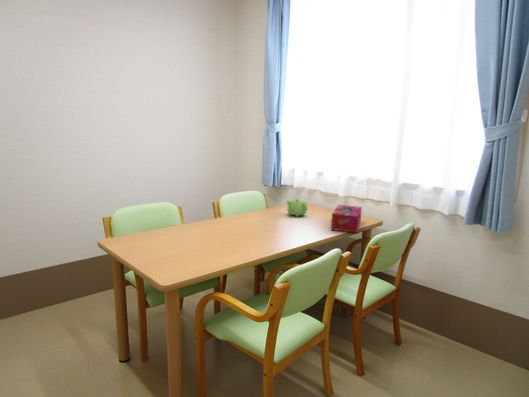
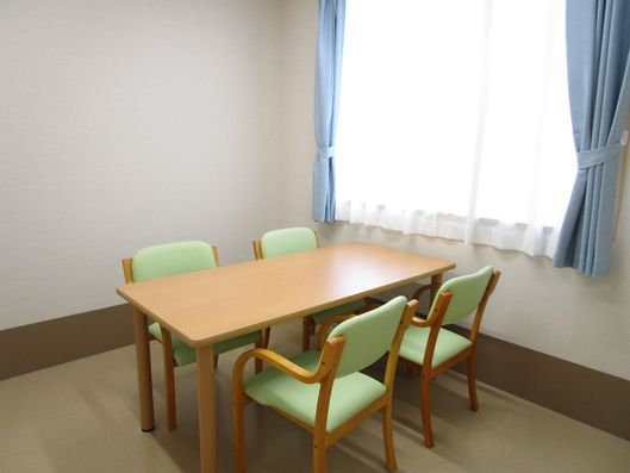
- tissue box [330,204,363,234]
- teapot [286,198,309,218]
